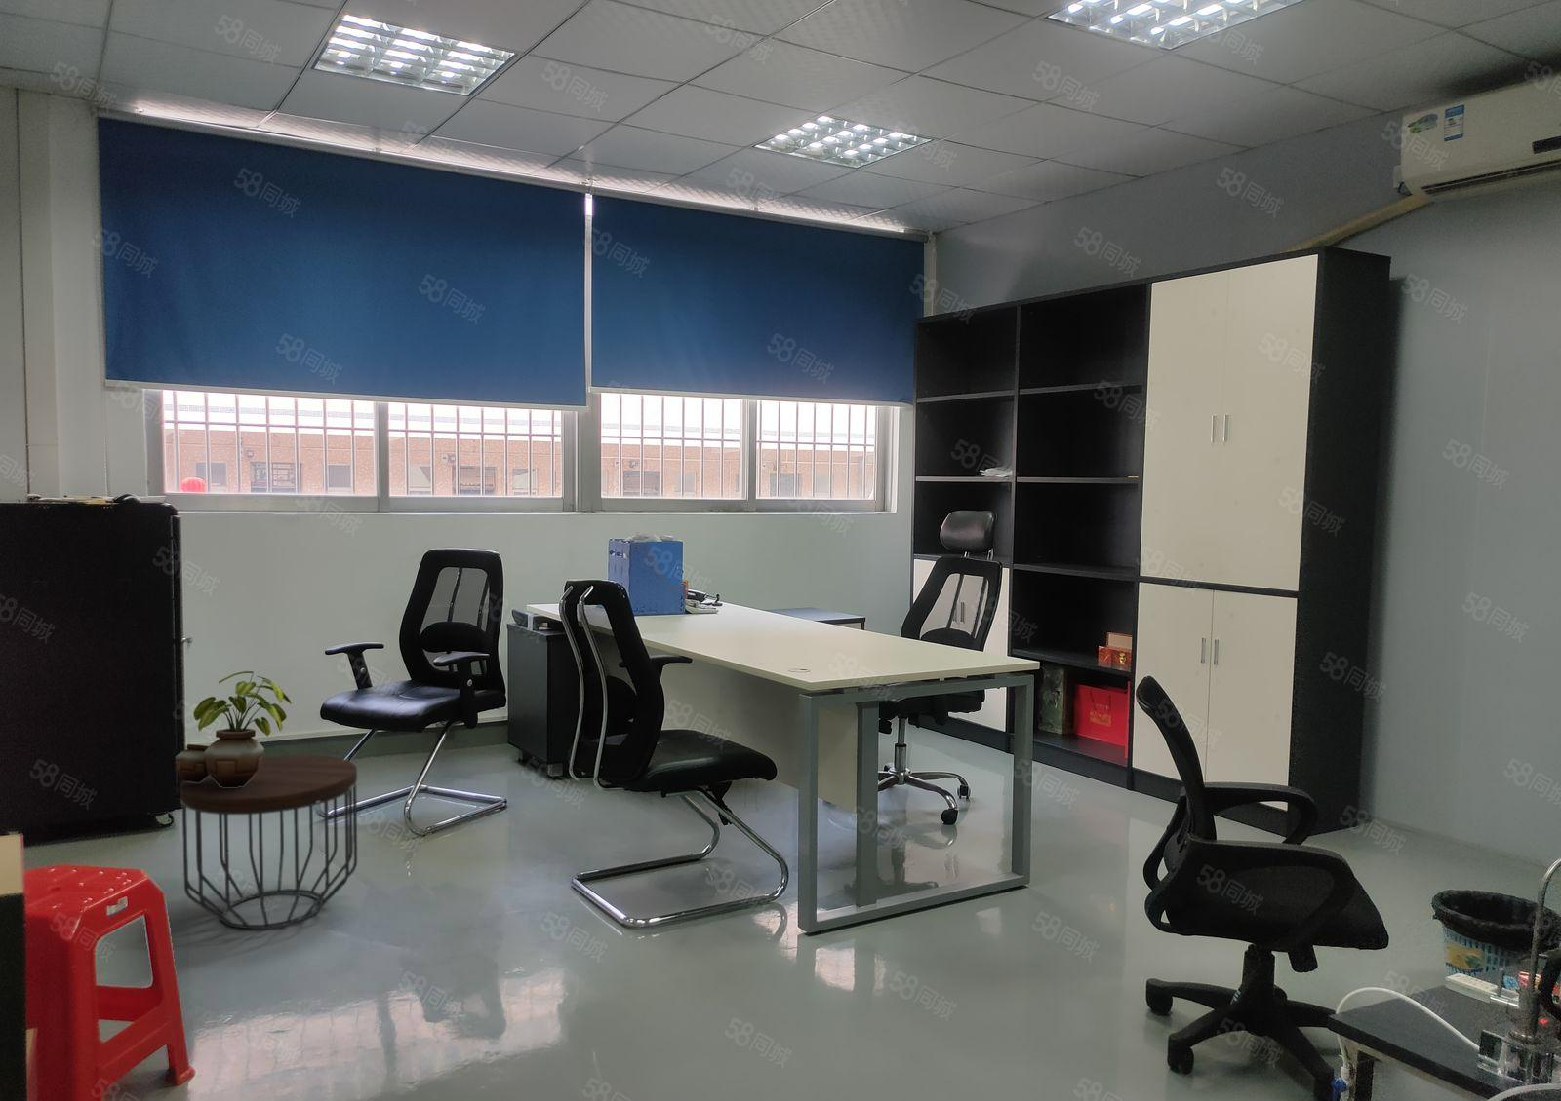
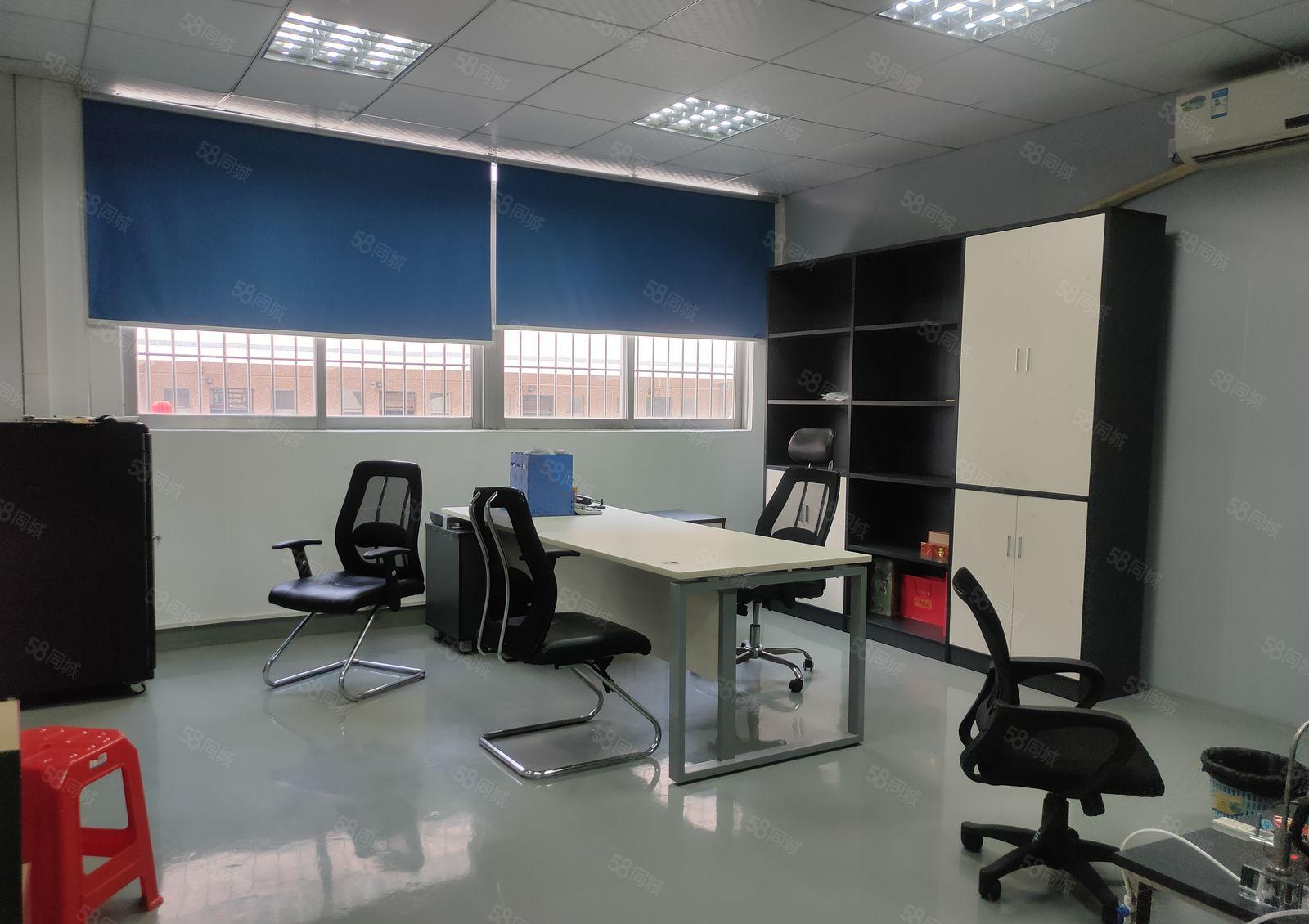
- potted plant [174,671,292,788]
- side table [179,754,358,929]
